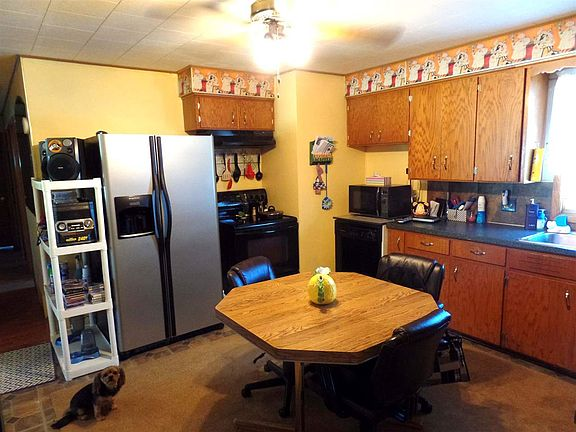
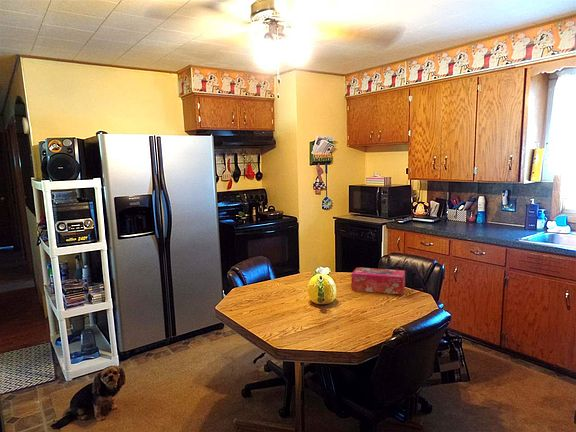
+ tissue box [350,267,406,296]
